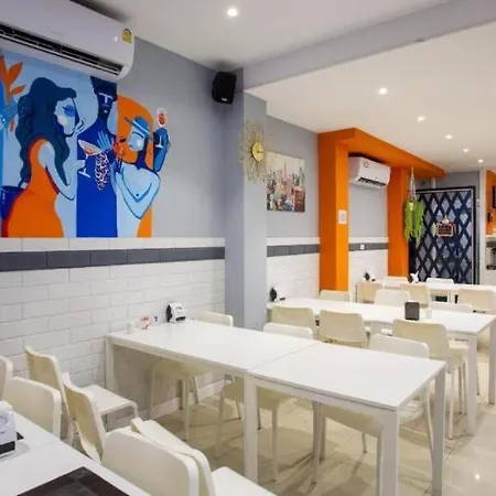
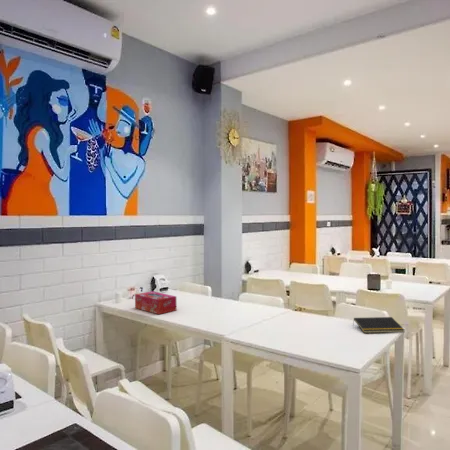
+ tissue box [134,290,178,315]
+ notepad [352,316,405,334]
